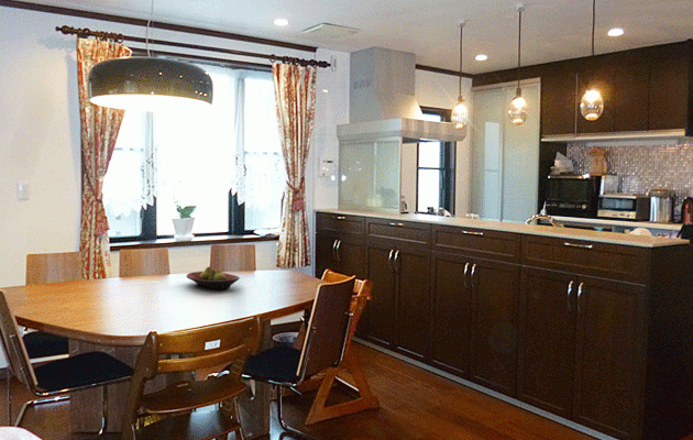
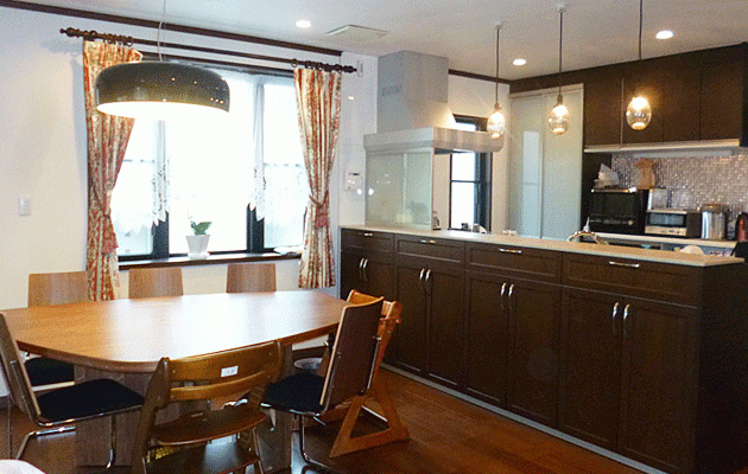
- fruit bowl [186,265,241,290]
